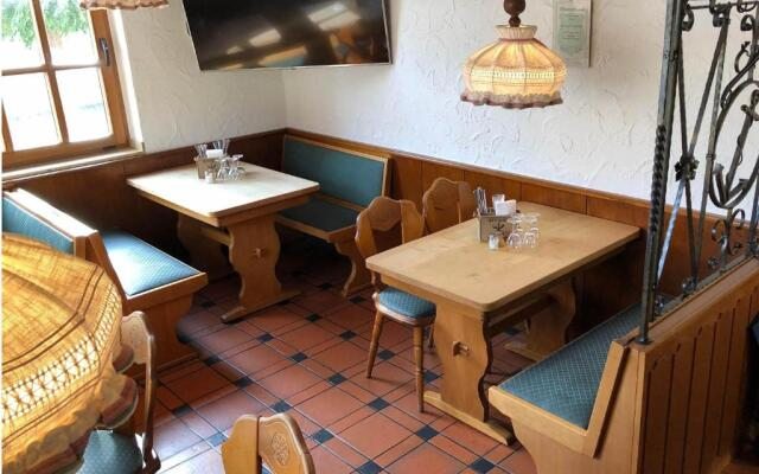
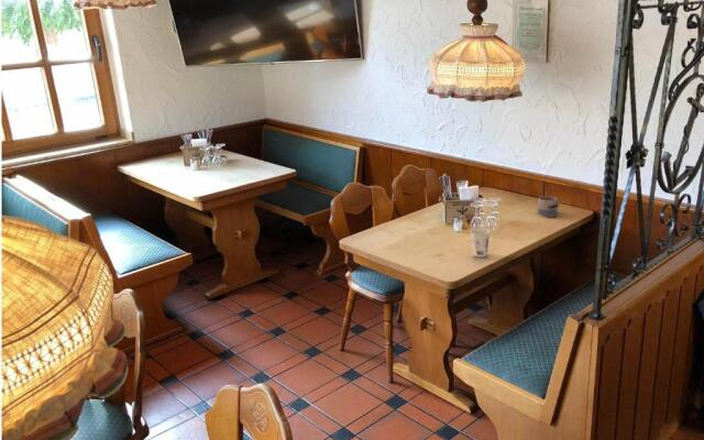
+ cup [469,228,492,258]
+ mug [537,195,561,218]
